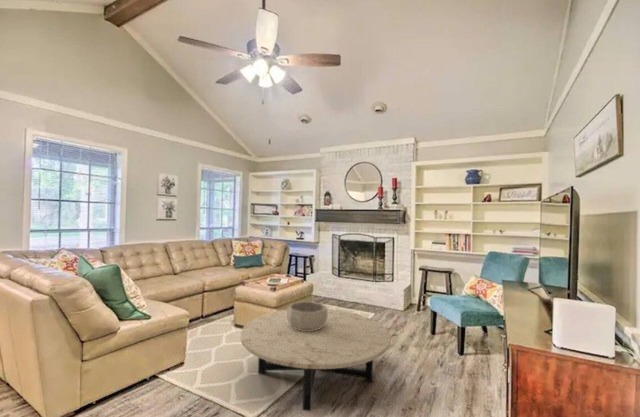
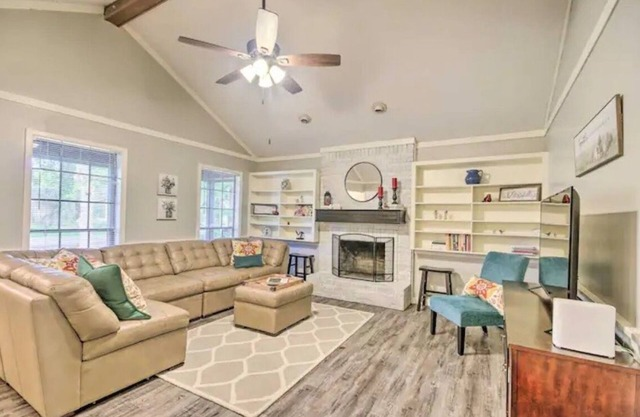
- coffee table [239,308,392,412]
- decorative bowl [286,301,328,331]
